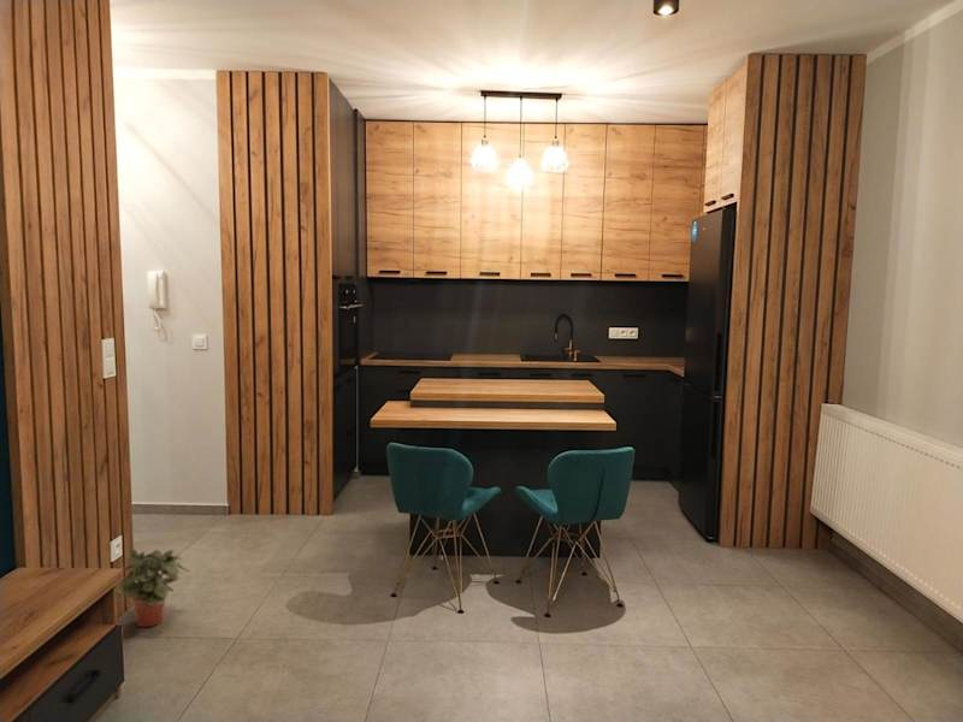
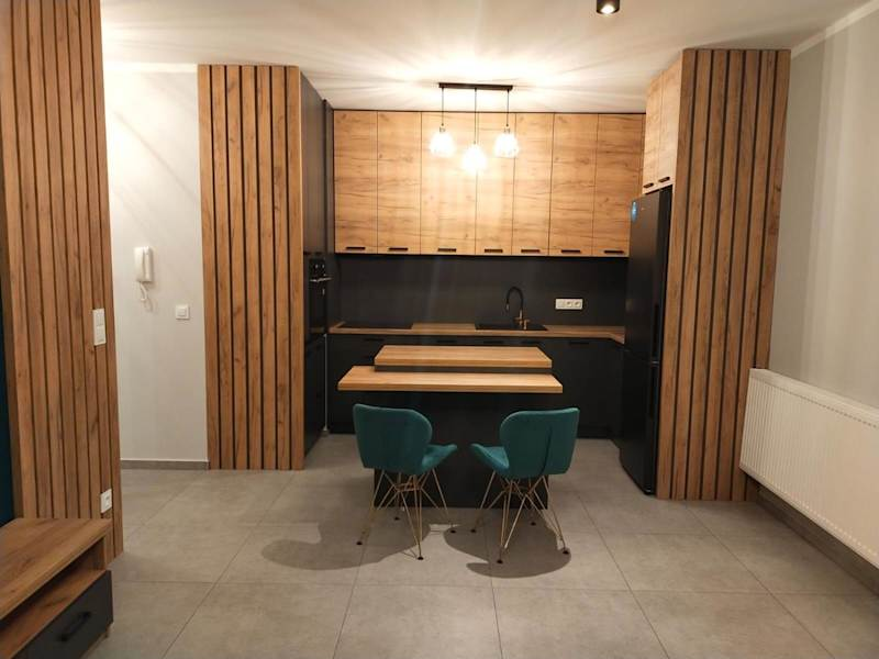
- potted plant [114,548,190,628]
